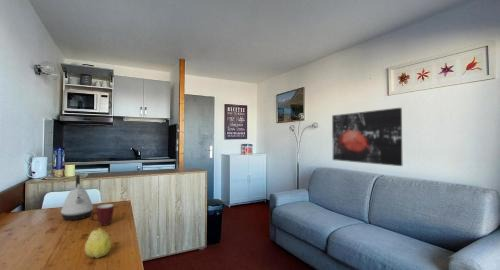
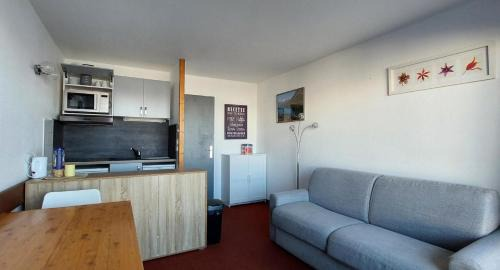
- mug [90,203,115,227]
- fruit [84,226,112,259]
- kettle [60,174,94,221]
- wall art [331,107,403,167]
